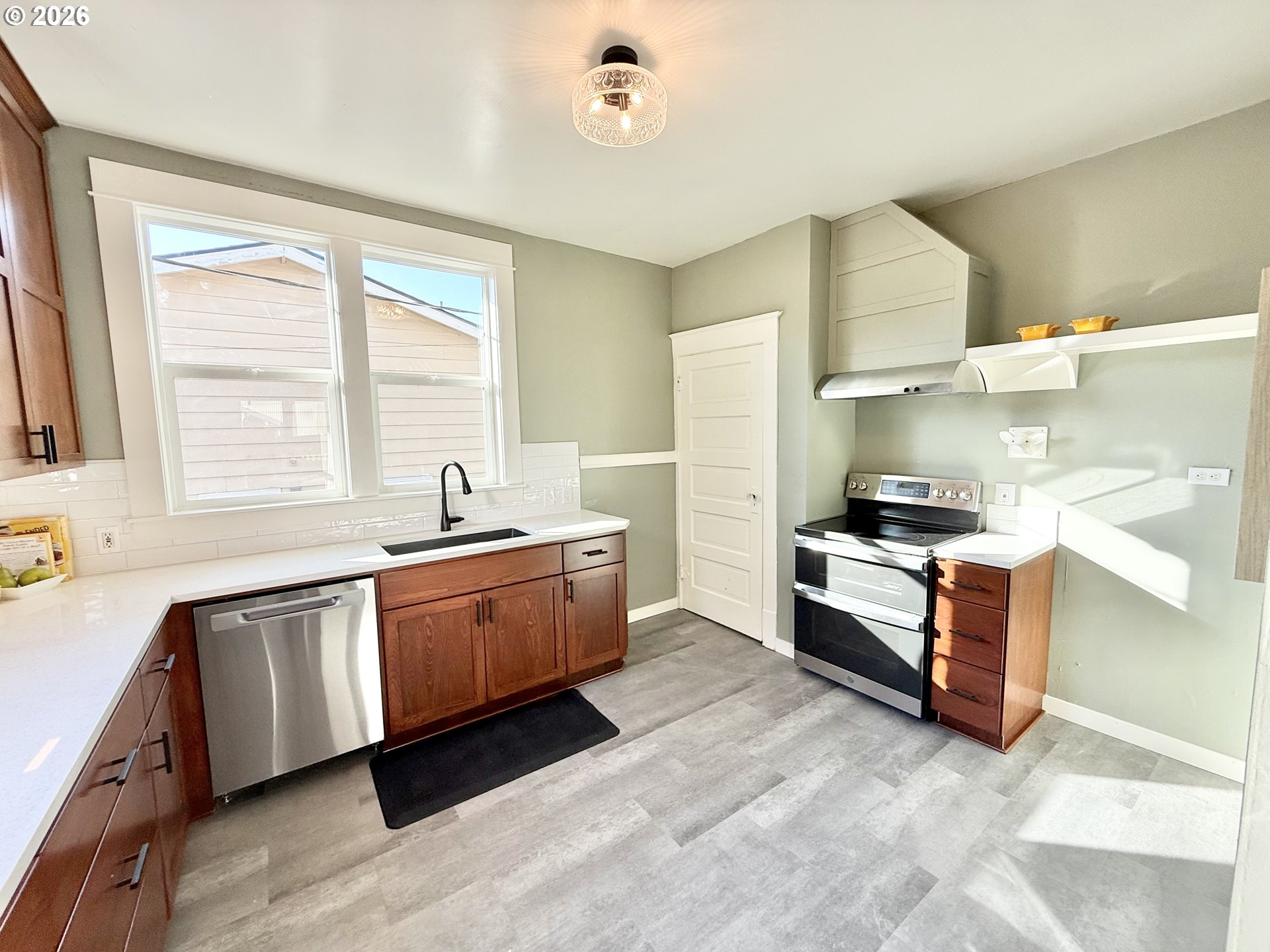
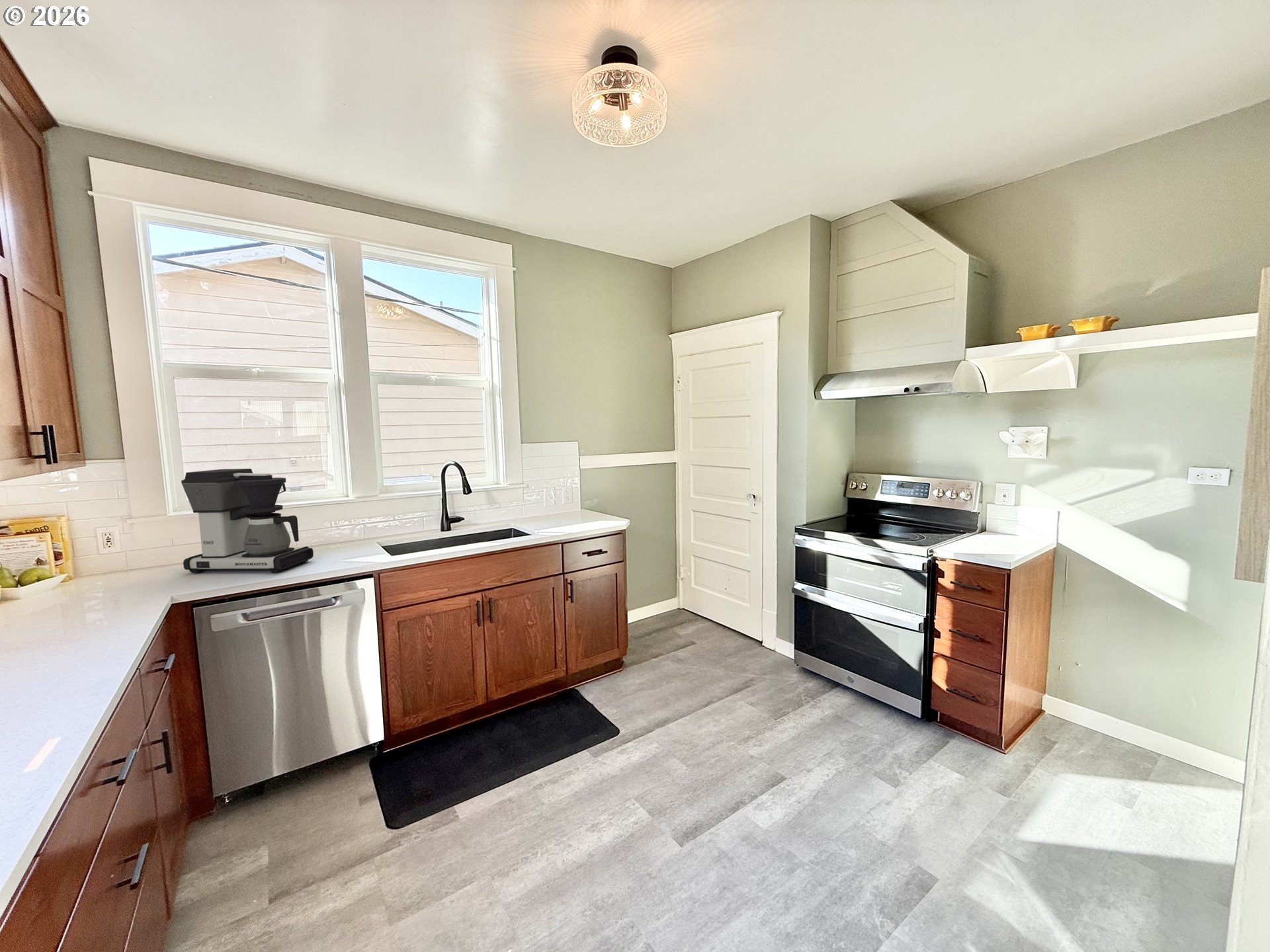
+ coffee maker [181,468,314,574]
